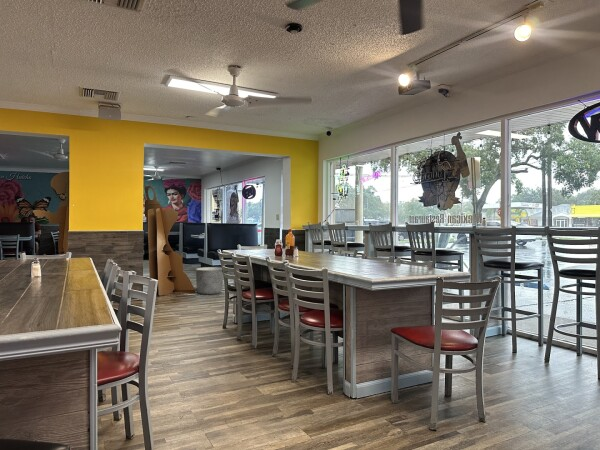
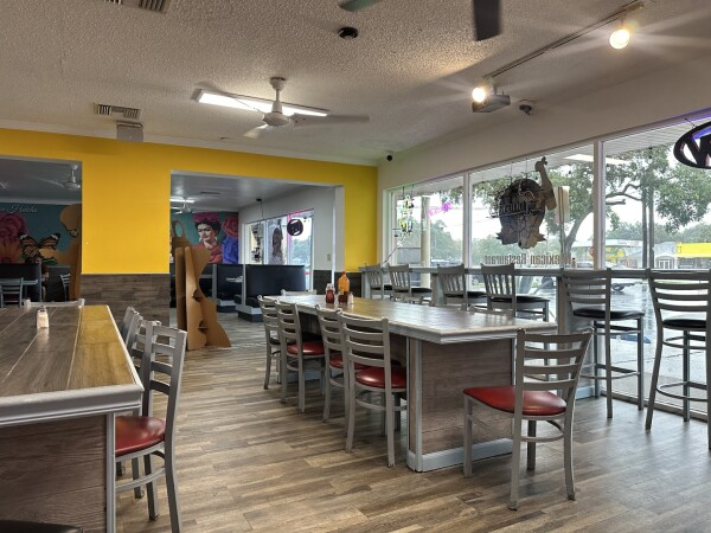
- planter [195,266,224,295]
